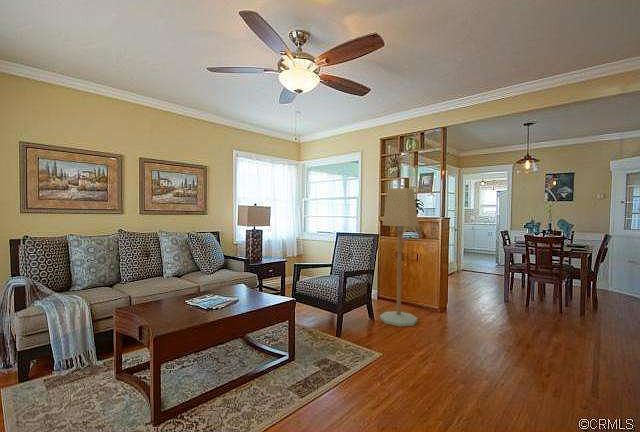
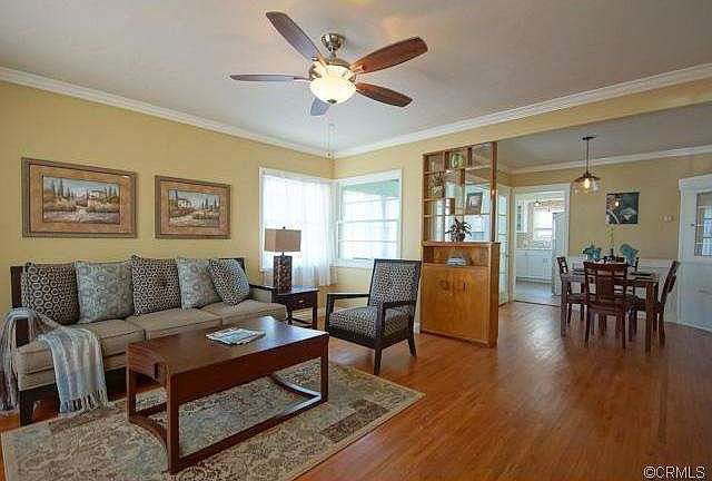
- floor lamp [379,187,420,327]
